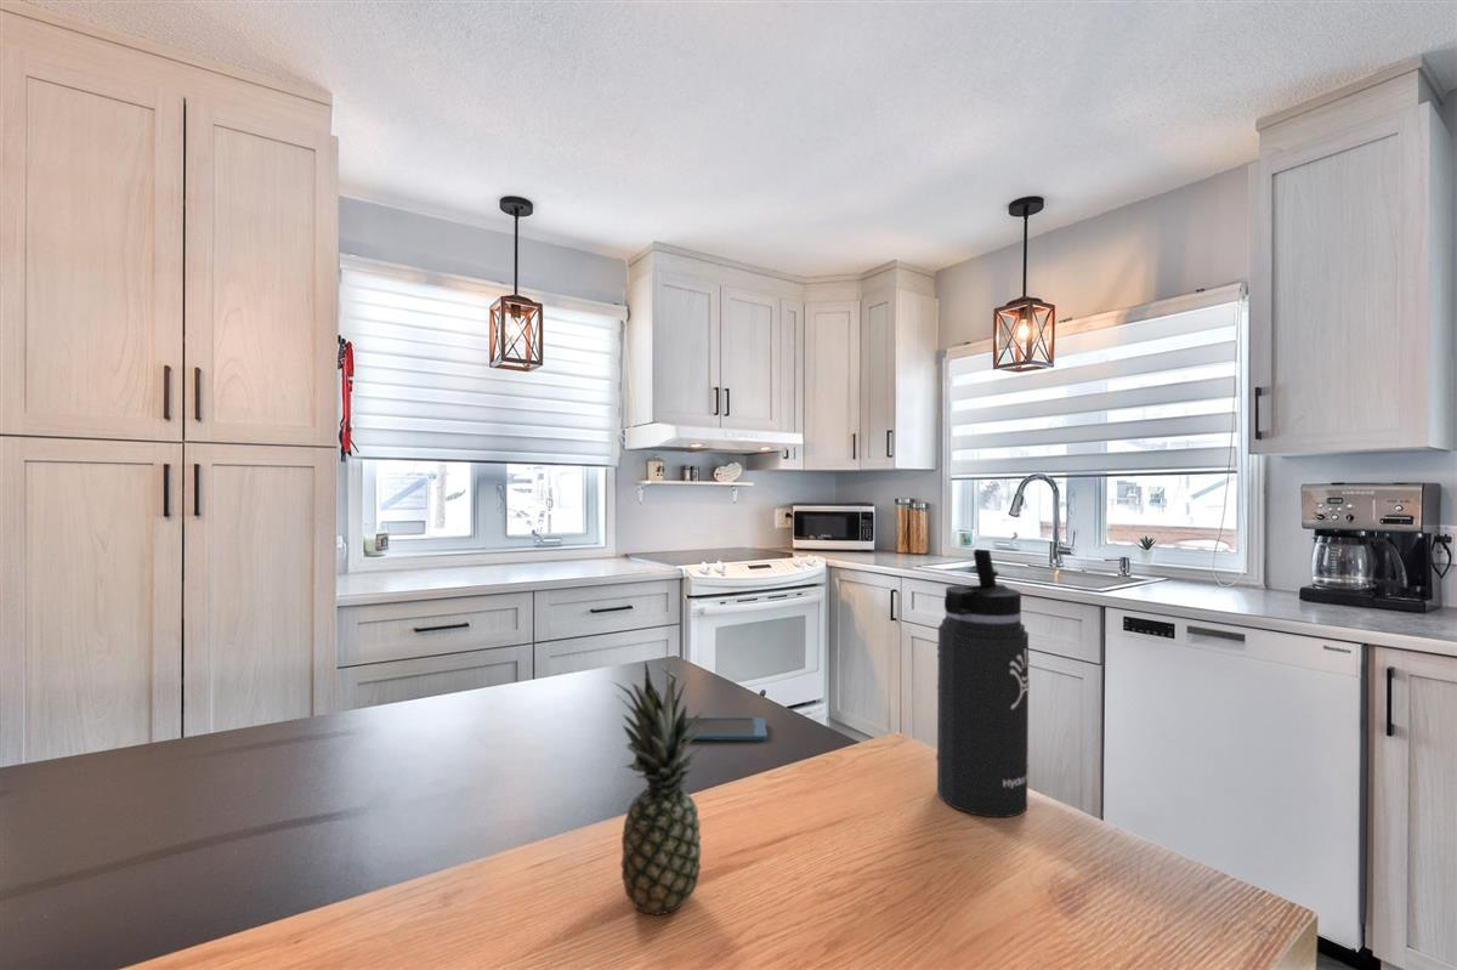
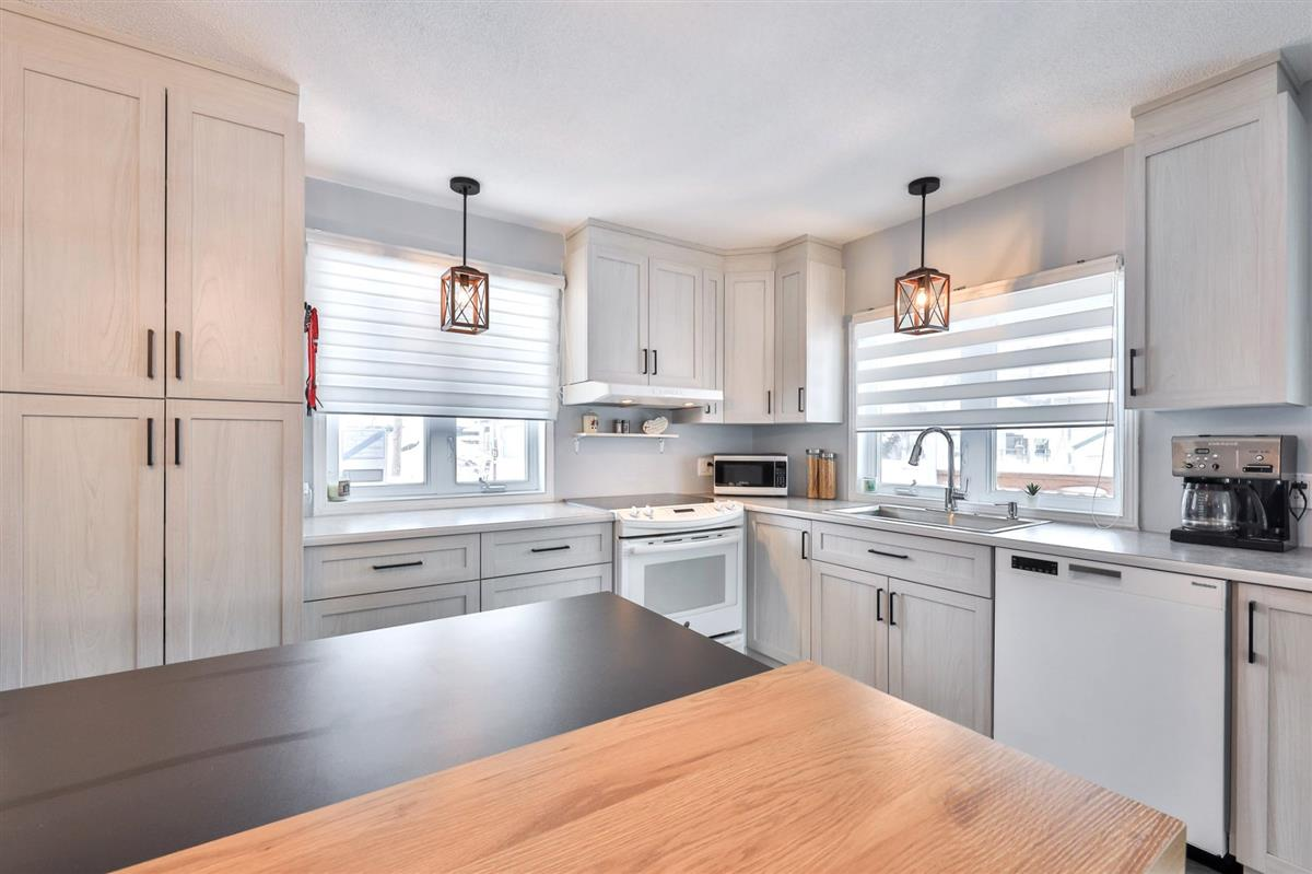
- smartphone [676,716,769,742]
- fruit [608,659,705,917]
- thermos bottle [935,548,1031,818]
